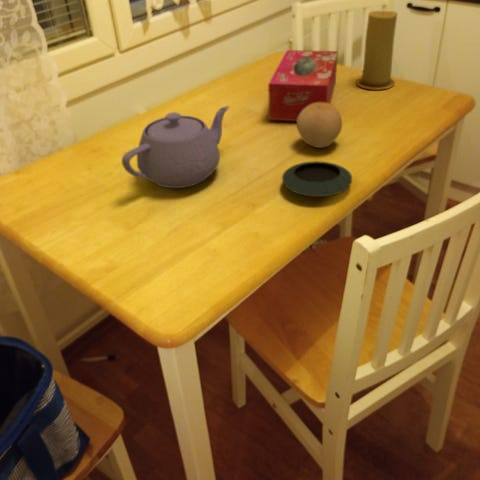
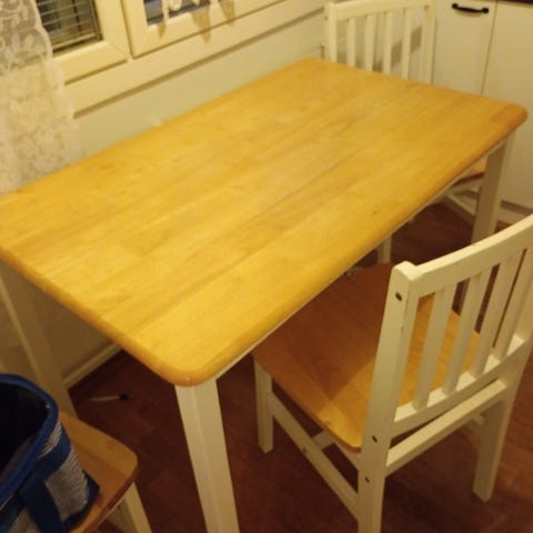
- saucer [281,160,353,198]
- candle [355,10,399,91]
- teapot [121,105,230,189]
- fruit [296,102,343,149]
- tissue box [267,49,339,122]
